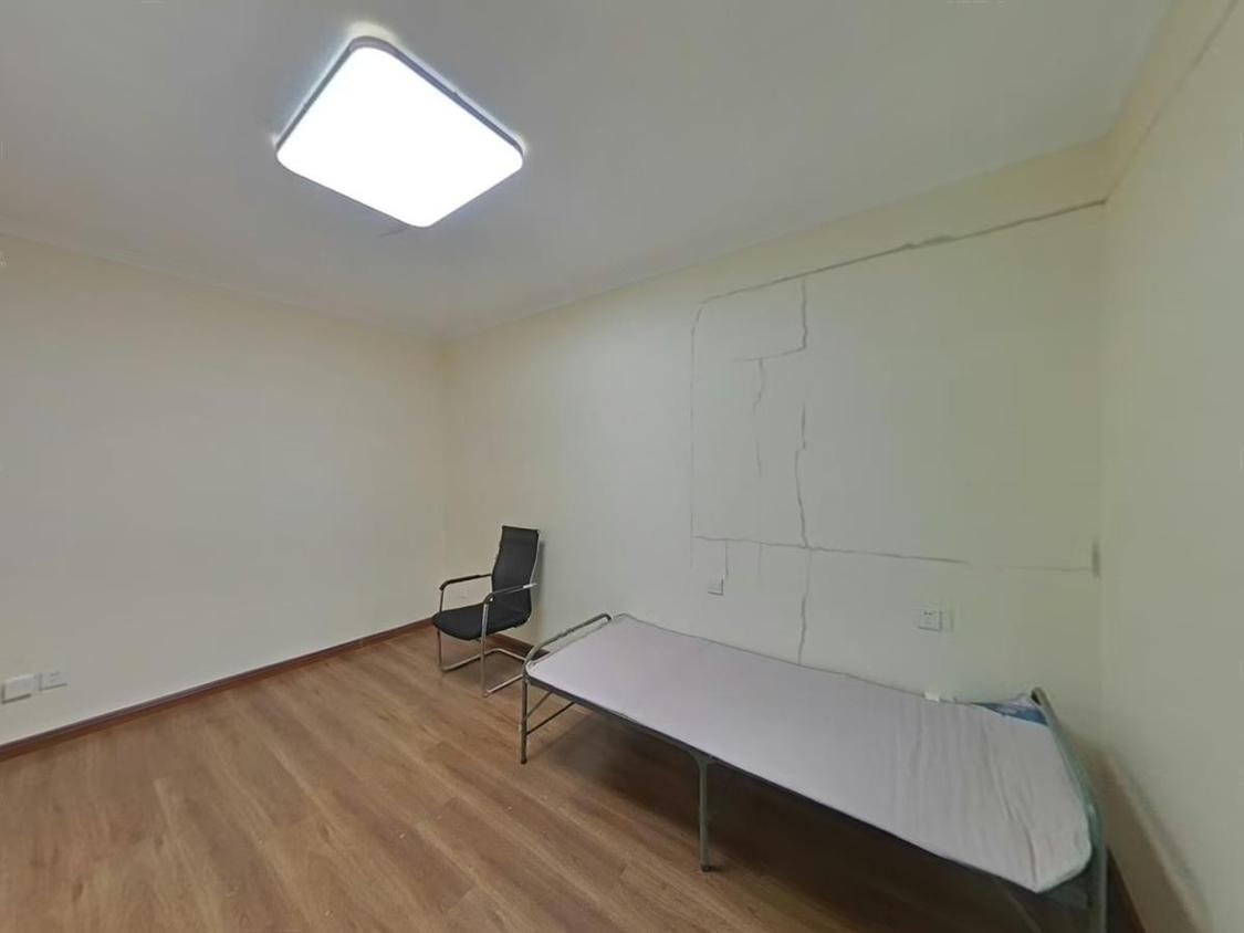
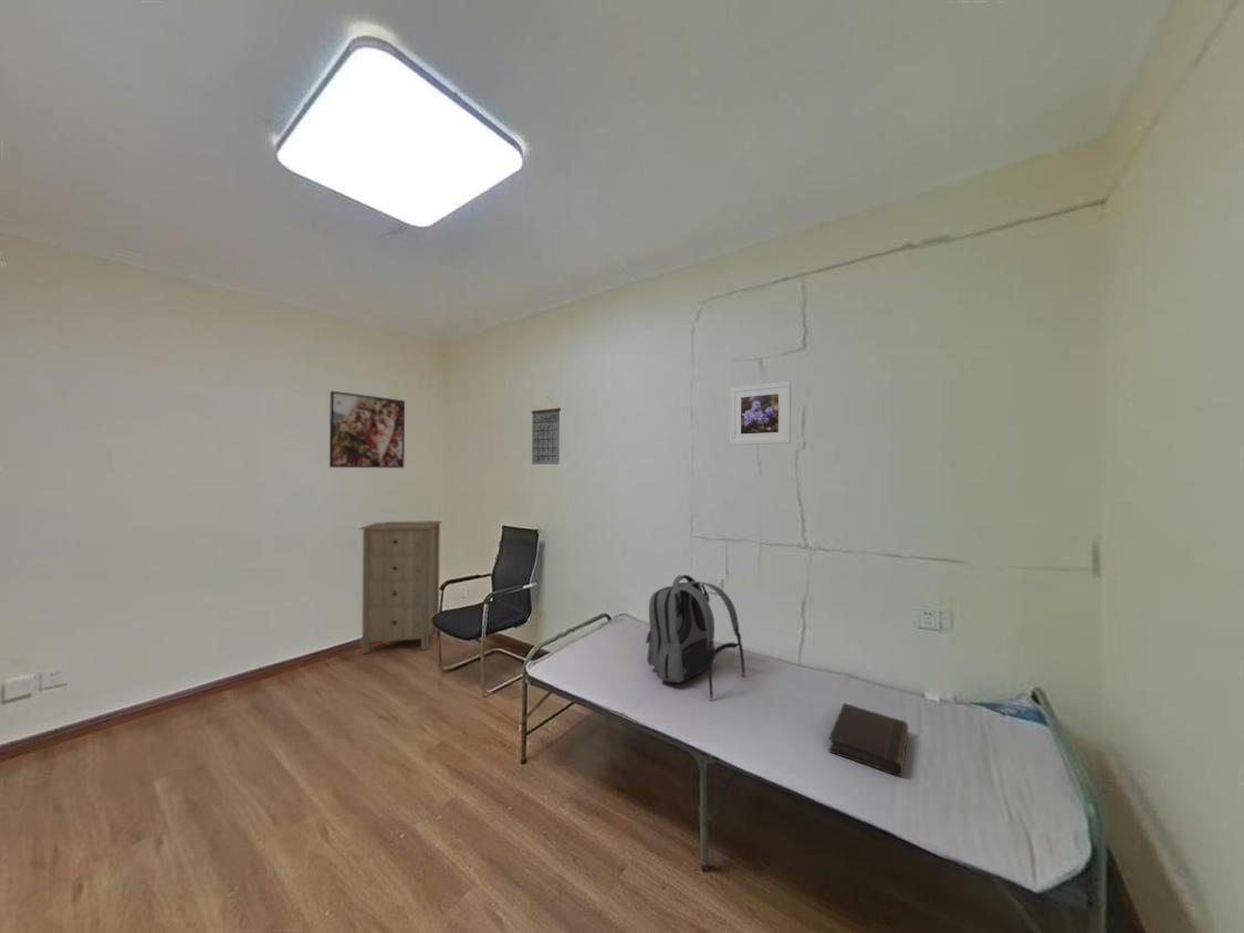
+ backpack [645,574,746,702]
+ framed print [730,380,792,447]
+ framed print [328,390,406,469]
+ book [827,702,910,777]
+ calendar [531,397,562,465]
+ storage cabinet [358,520,443,654]
